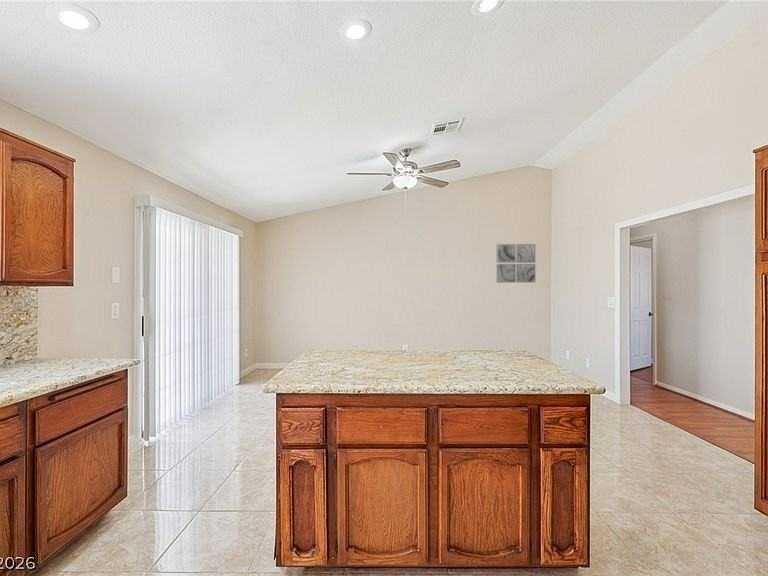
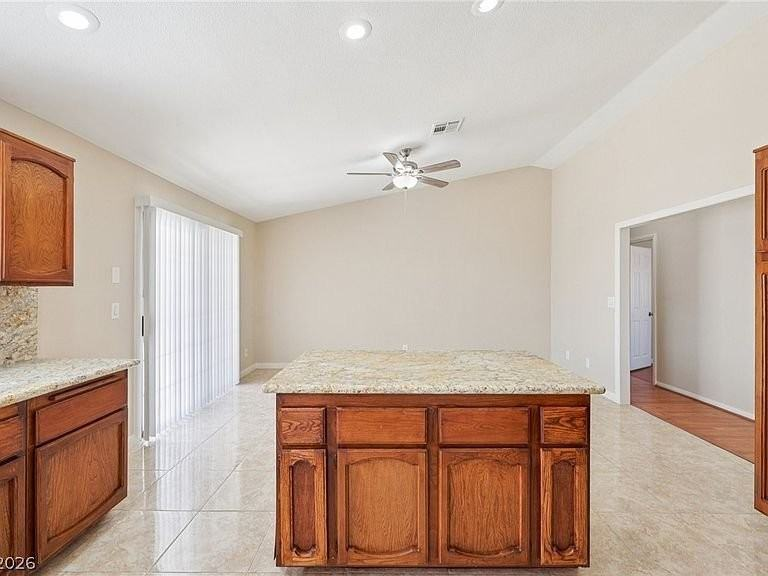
- wall art [496,243,536,284]
